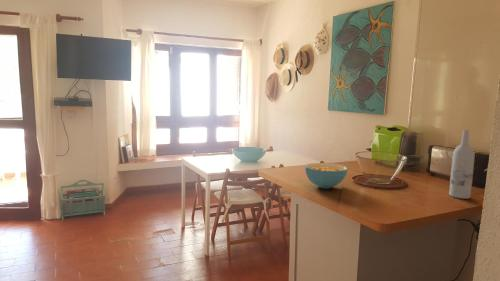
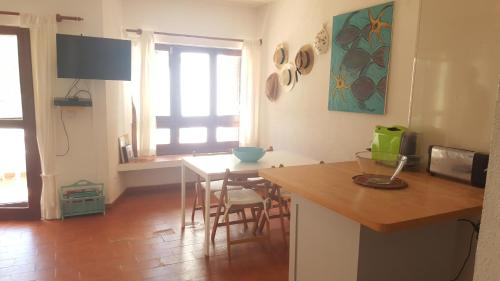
- wine bottle [448,129,476,200]
- cereal bowl [304,162,348,190]
